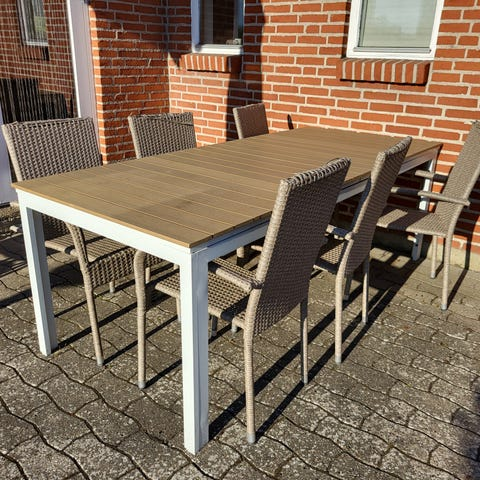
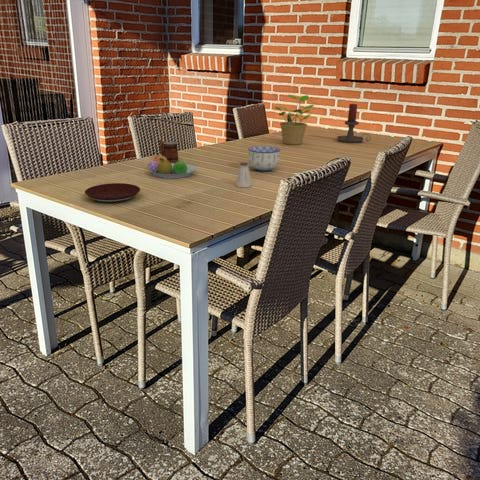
+ potted plant [274,94,315,146]
+ candle holder [336,103,372,144]
+ fruit bowl [147,154,197,179]
+ saltshaker [234,161,253,188]
+ bowl [247,145,281,173]
+ plate [84,182,141,204]
+ mug [158,139,179,163]
